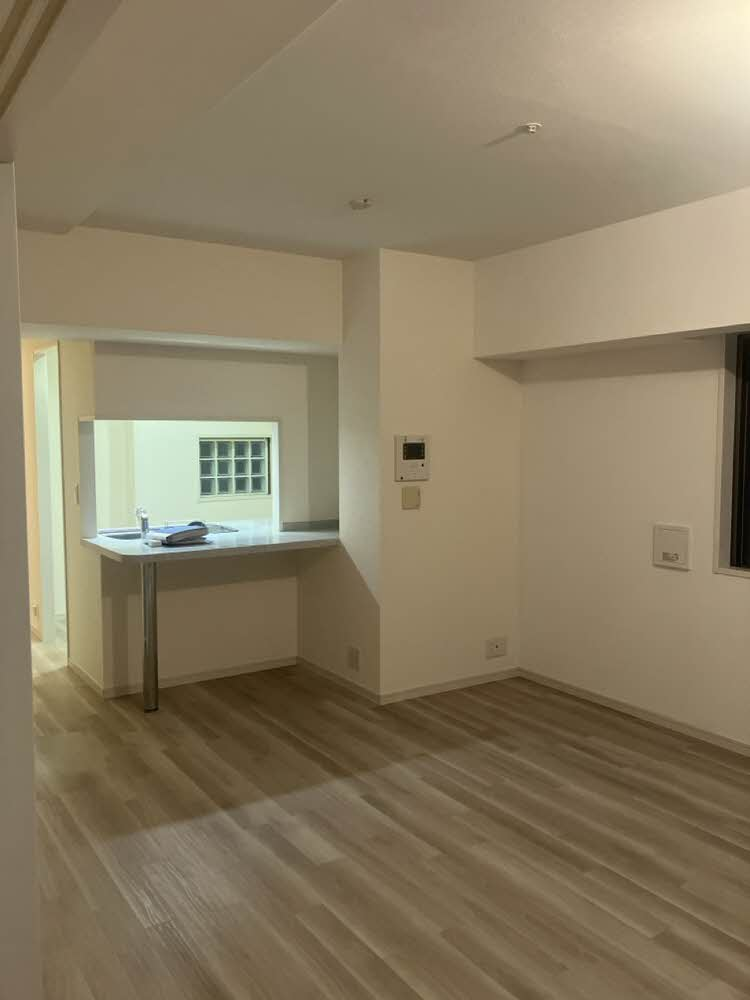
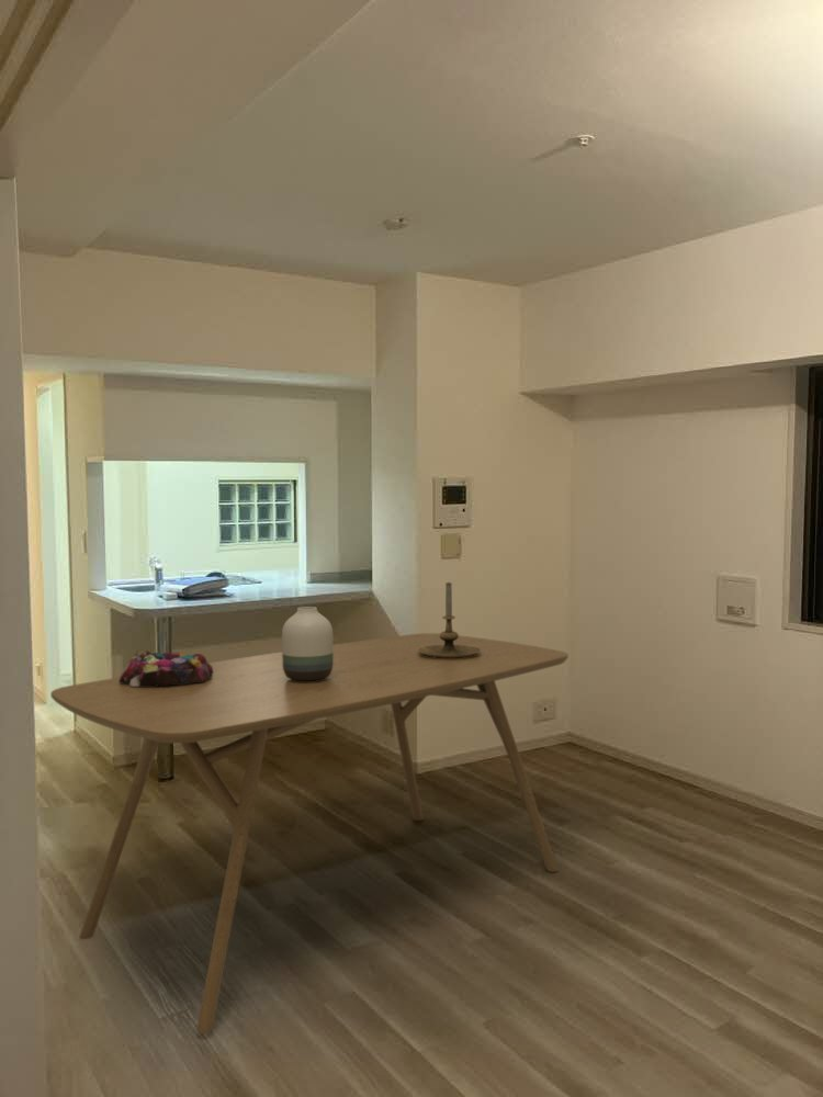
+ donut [119,649,213,687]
+ candle holder [417,581,481,658]
+ dining table [49,632,570,1034]
+ vase [281,606,335,681]
